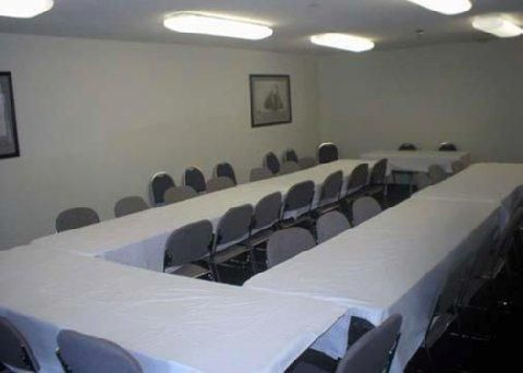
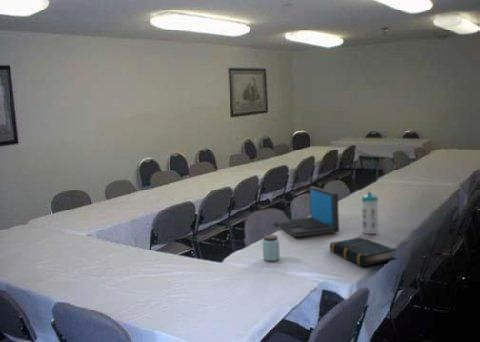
+ peanut butter [261,234,281,262]
+ laptop [274,185,340,238]
+ water bottle [361,190,379,235]
+ book [329,236,397,267]
